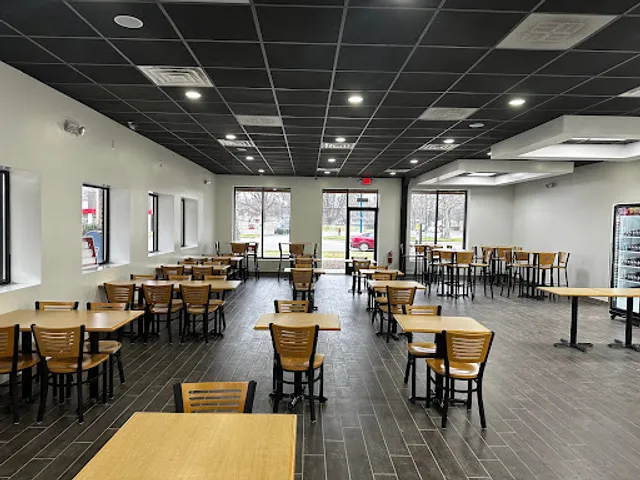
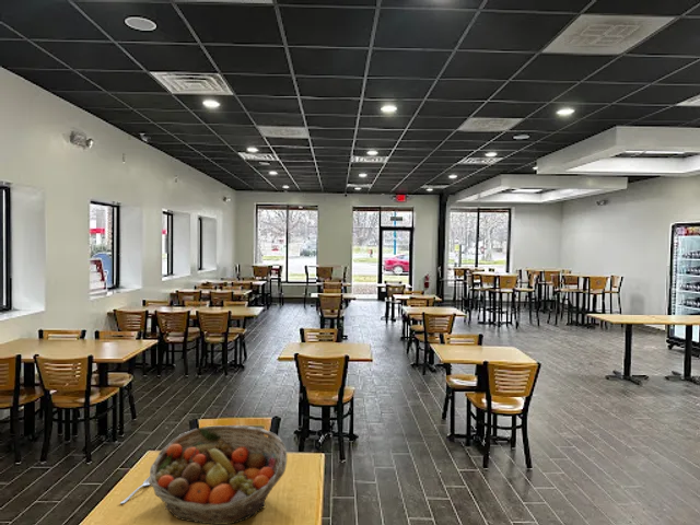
+ spoon [119,476,151,505]
+ fruit basket [149,424,288,525]
